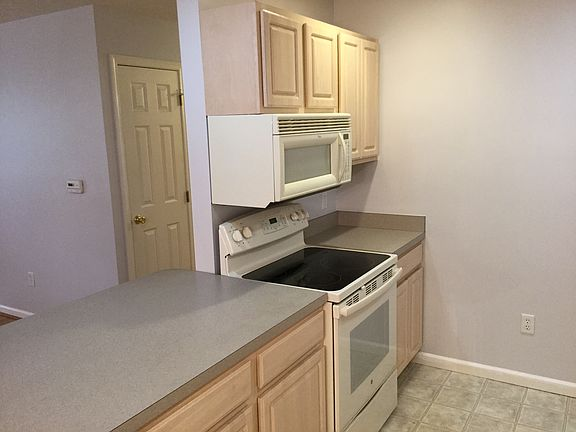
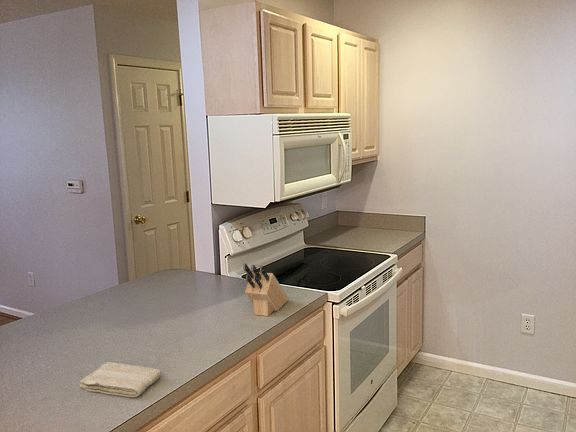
+ washcloth [79,361,162,398]
+ knife block [243,262,290,317]
